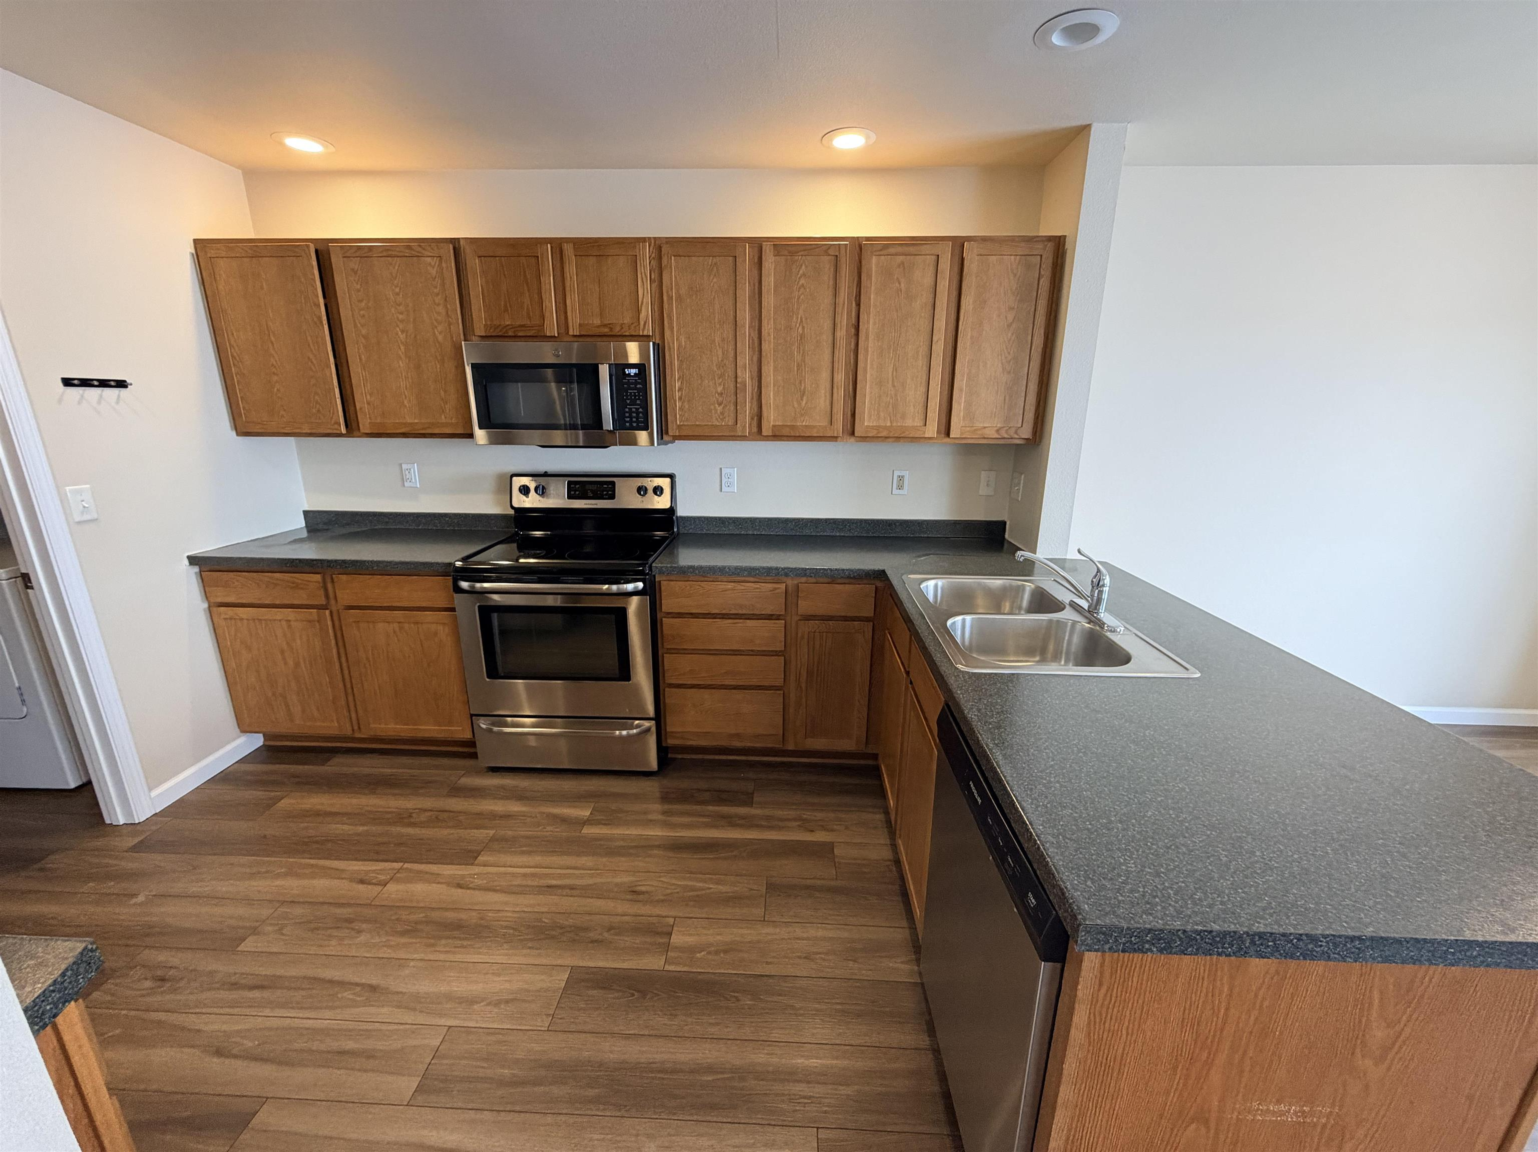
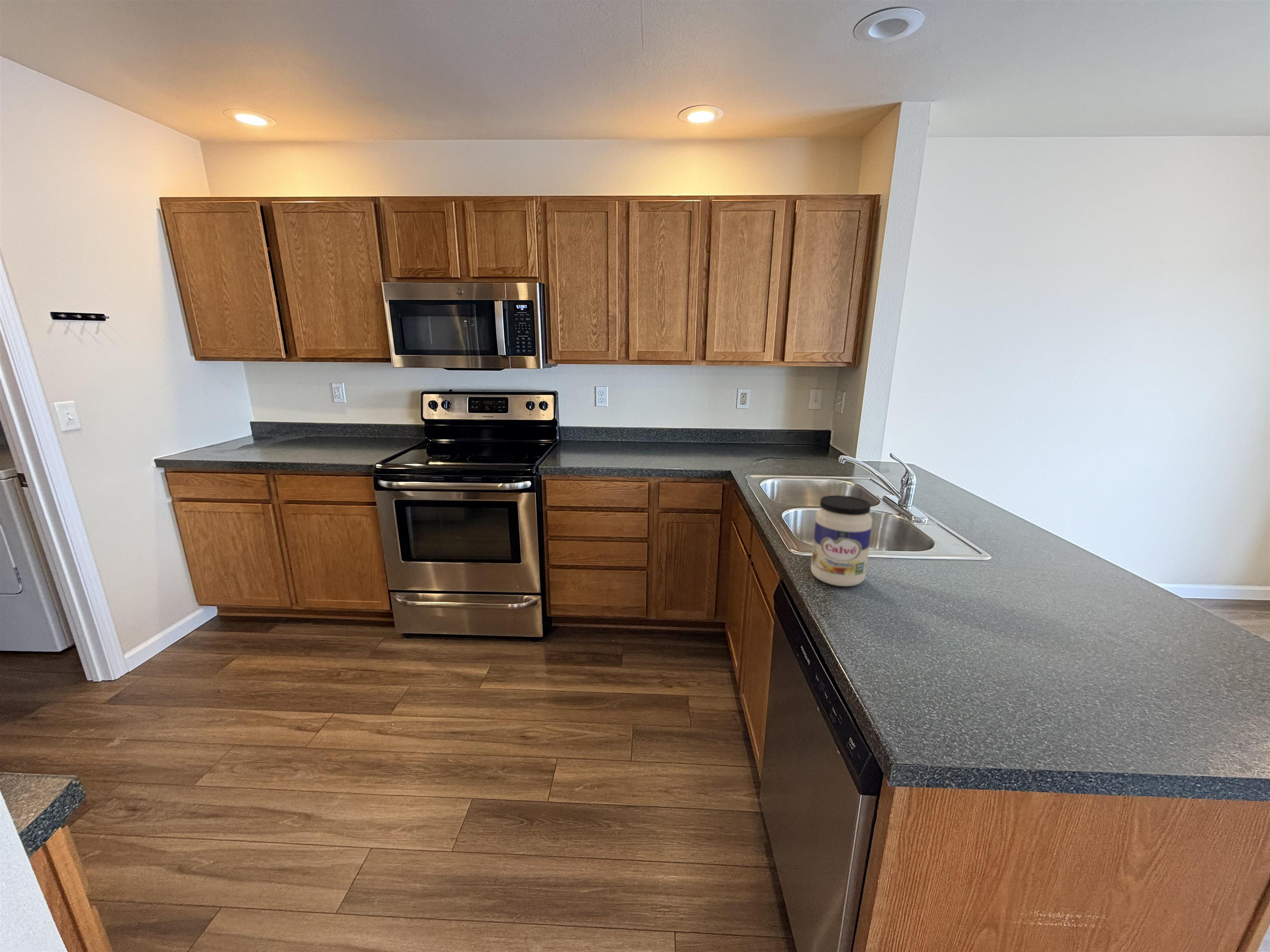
+ jar [810,495,873,587]
